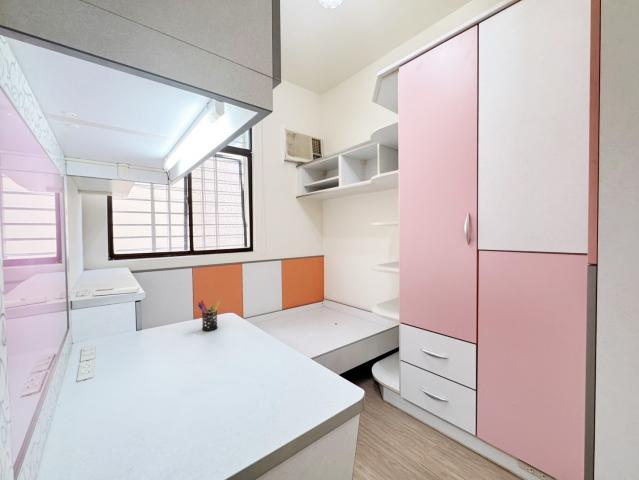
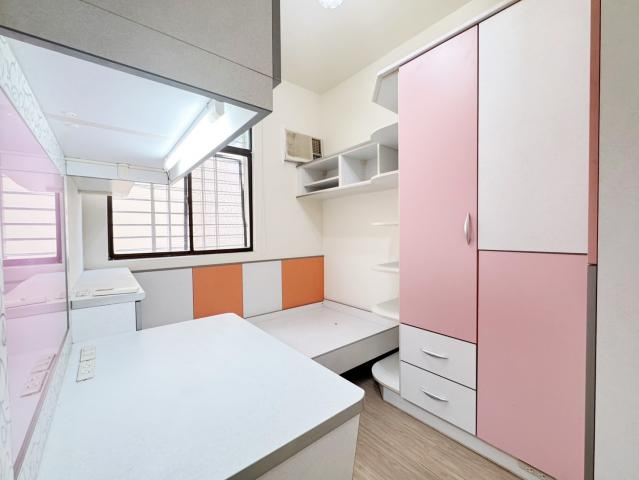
- pen holder [197,299,221,332]
